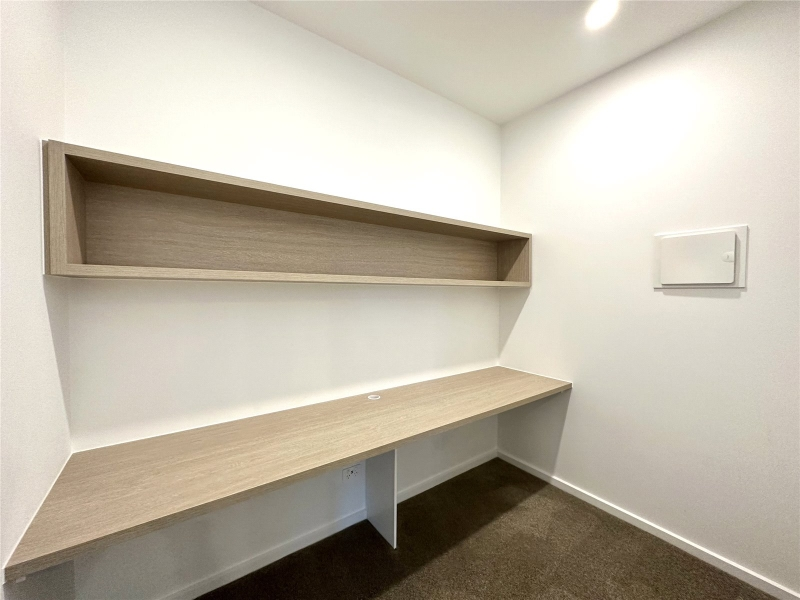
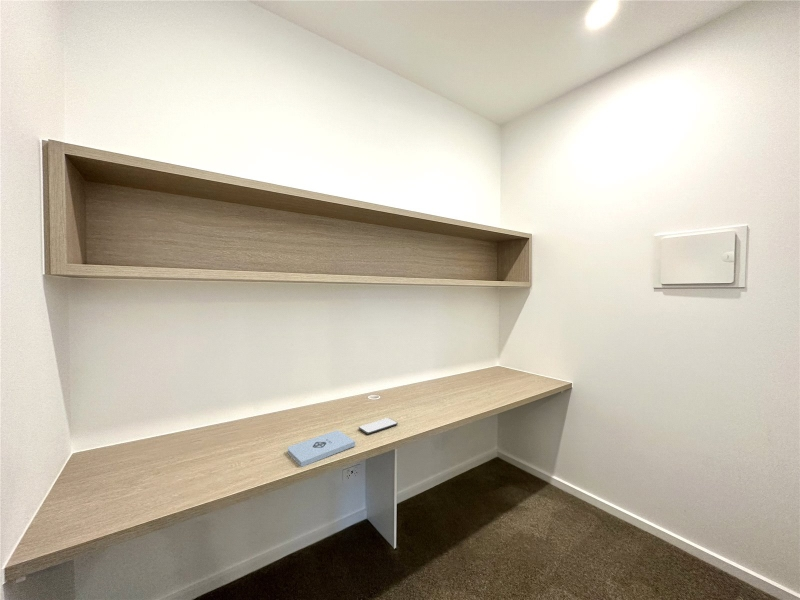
+ smartphone [358,417,399,435]
+ notepad [287,430,356,468]
